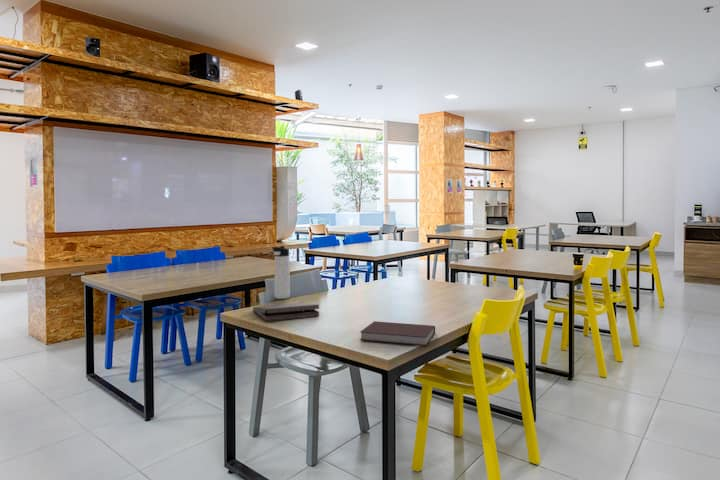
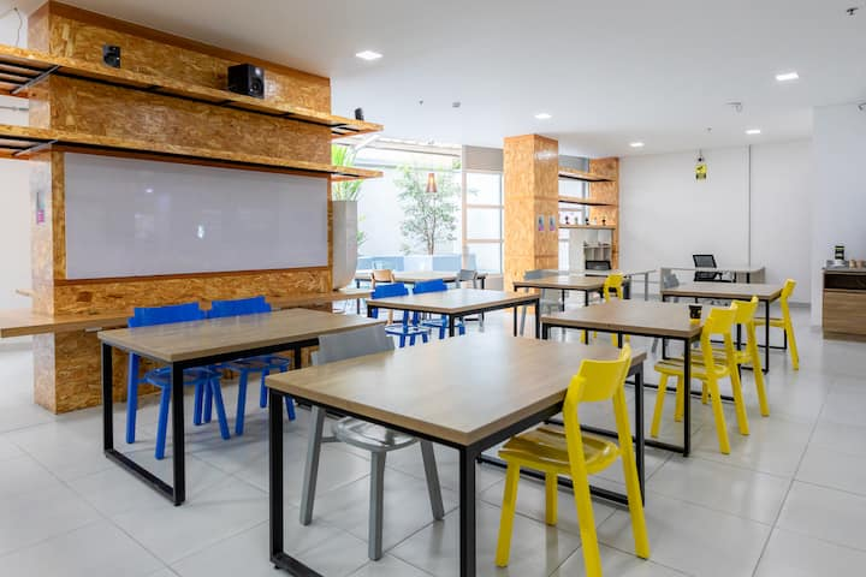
- notebook [359,320,436,347]
- thermos bottle [271,245,291,300]
- pizza box [252,302,320,322]
